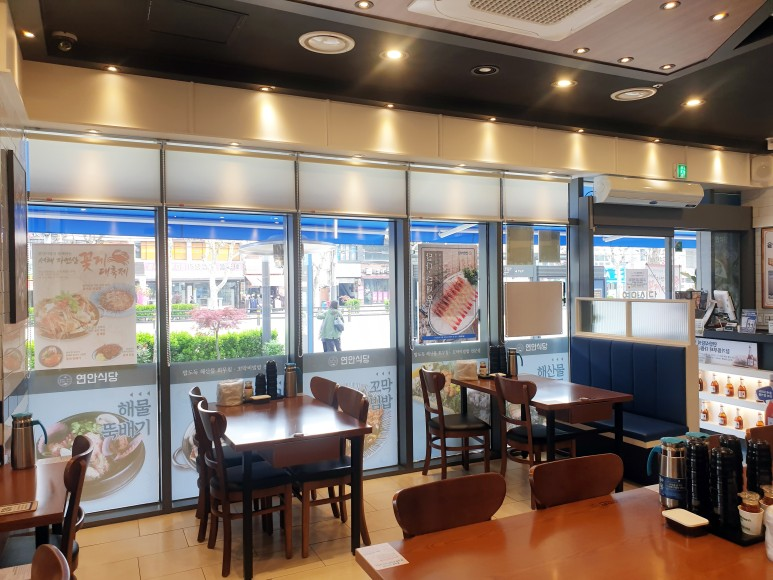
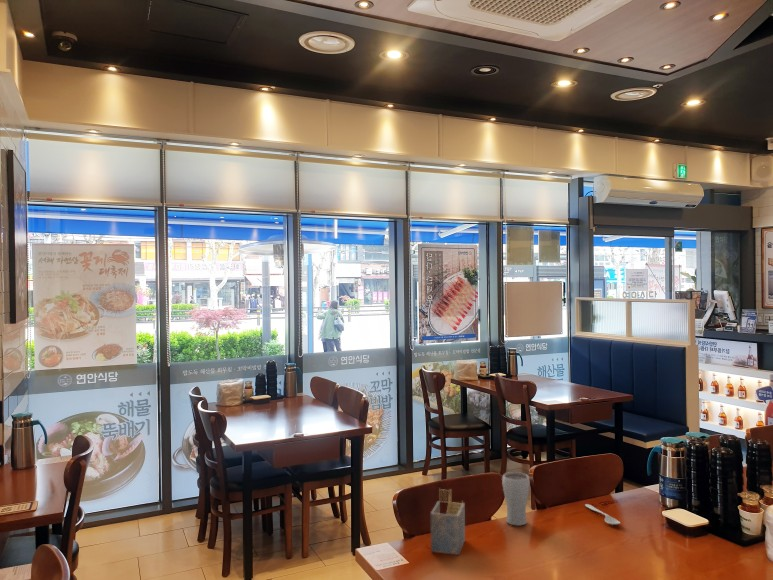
+ napkin holder [430,487,466,556]
+ drinking glass [501,471,531,526]
+ spoon [584,503,621,526]
